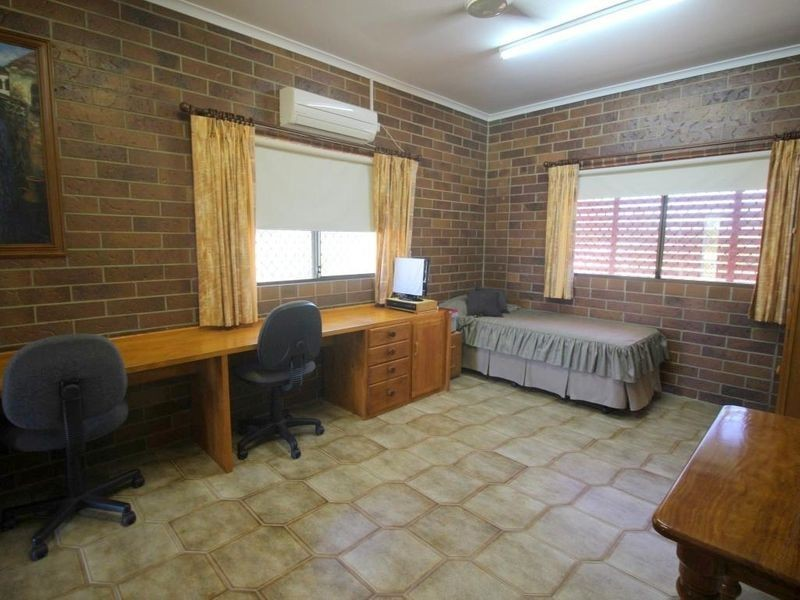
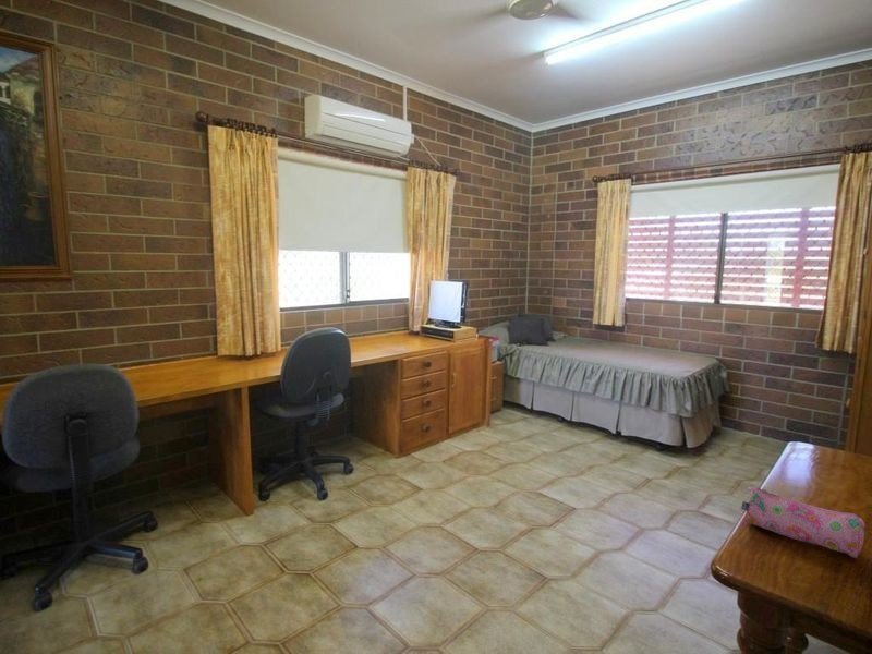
+ pencil case [740,486,865,559]
